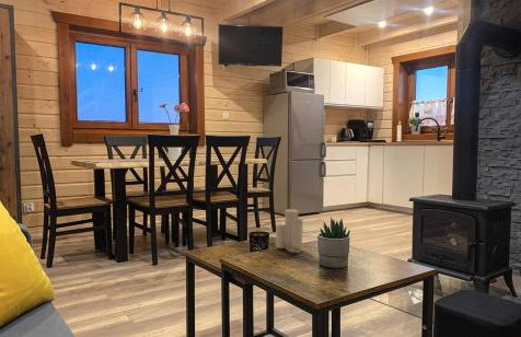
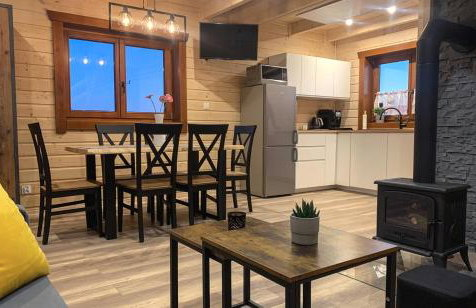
- candle [275,205,304,254]
